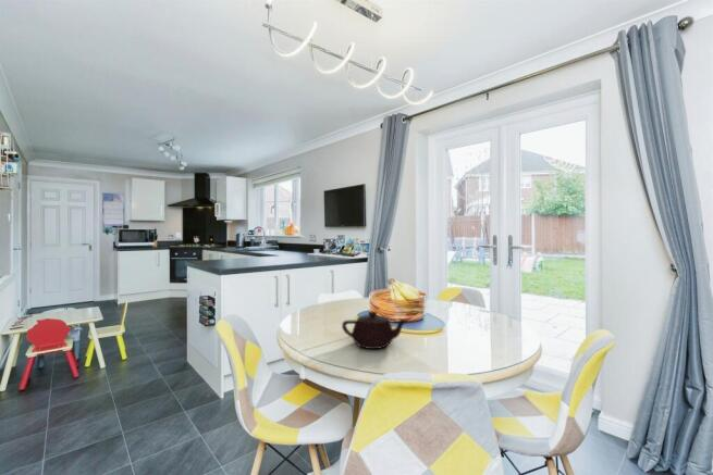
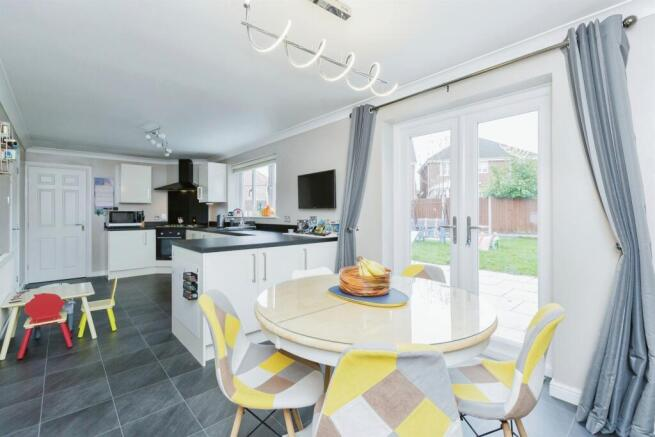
- teapot [341,311,409,350]
